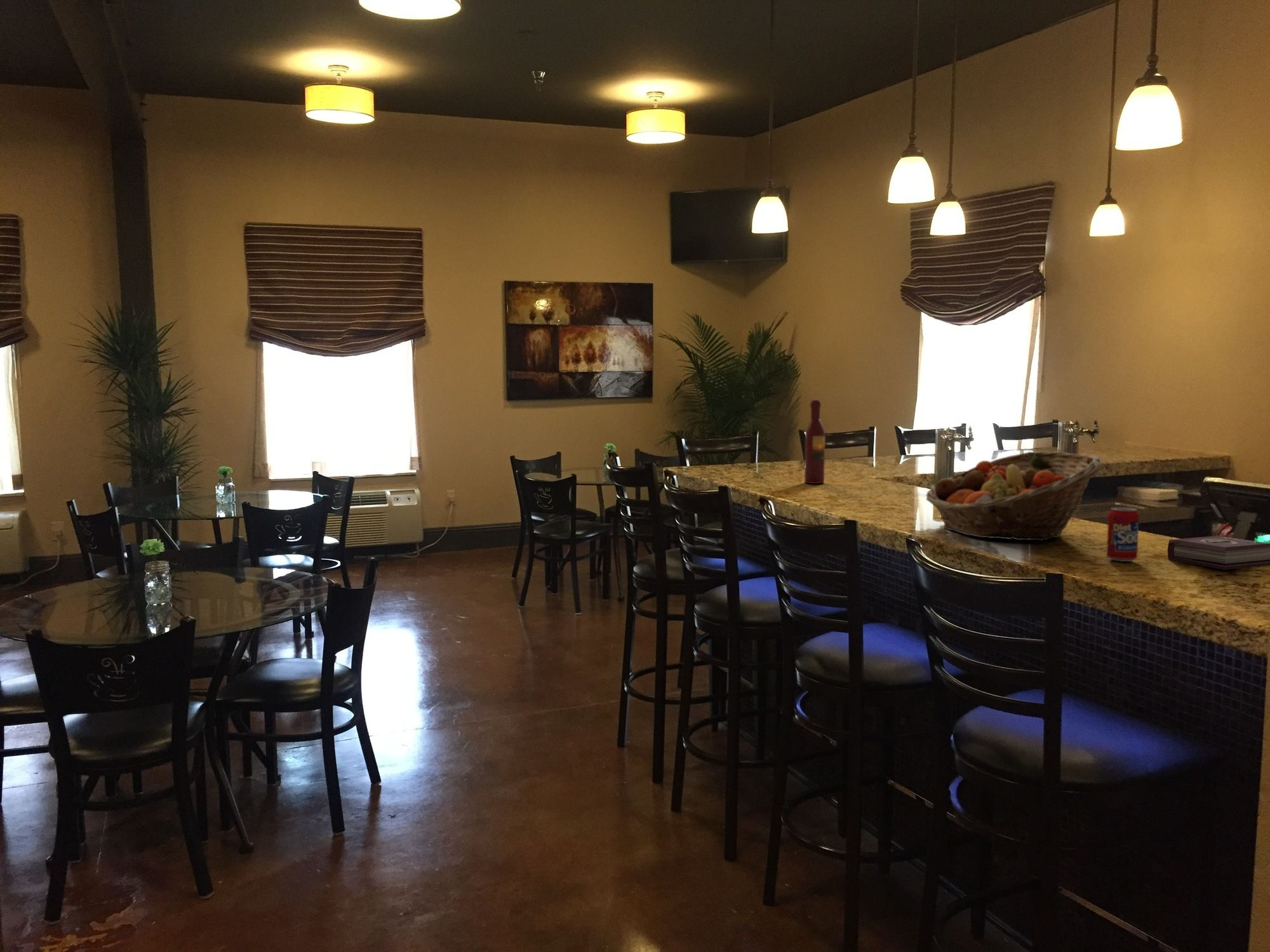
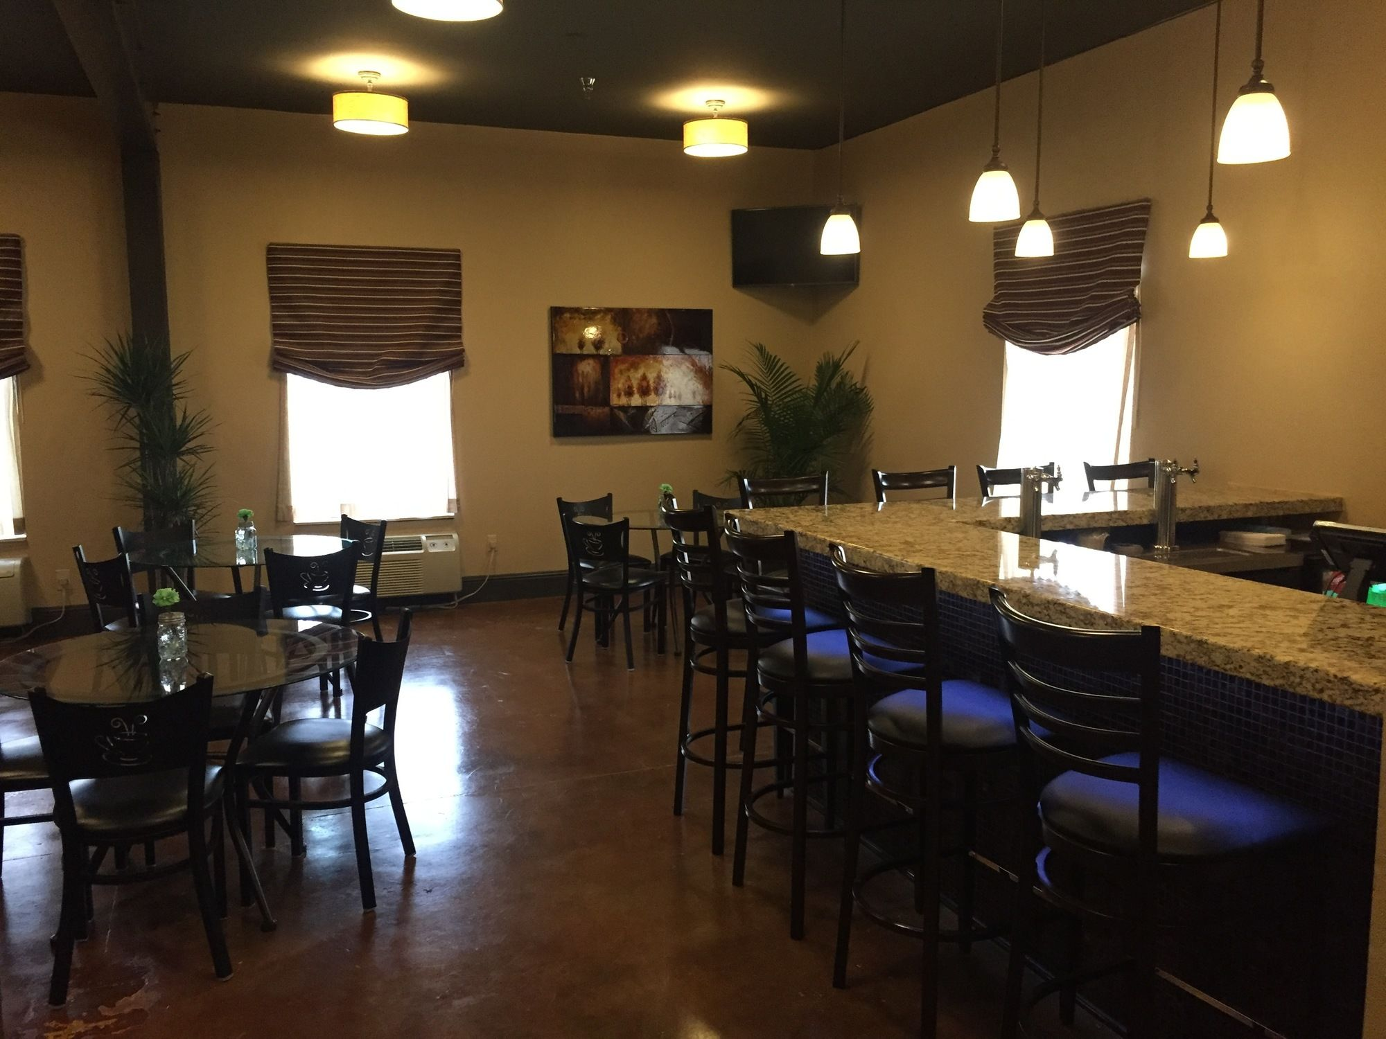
- fruit basket [925,451,1103,541]
- beverage can [1106,506,1140,562]
- book [1167,535,1270,571]
- wine bottle [804,399,825,484]
